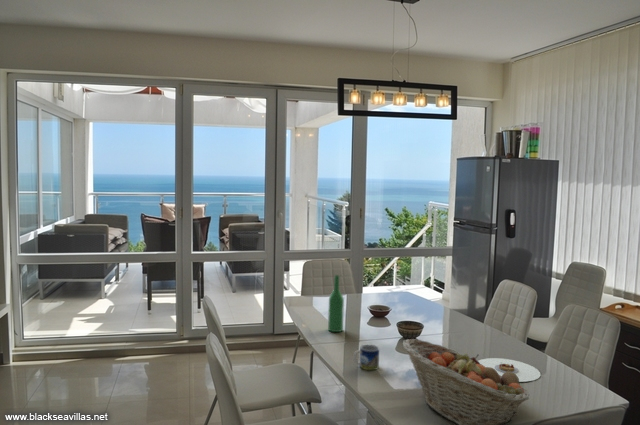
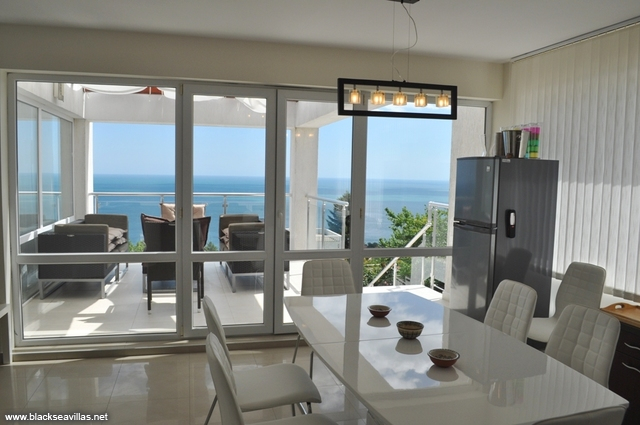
- plate [477,357,542,383]
- fruit basket [402,338,530,425]
- mug [352,344,380,371]
- wine bottle [327,274,345,333]
